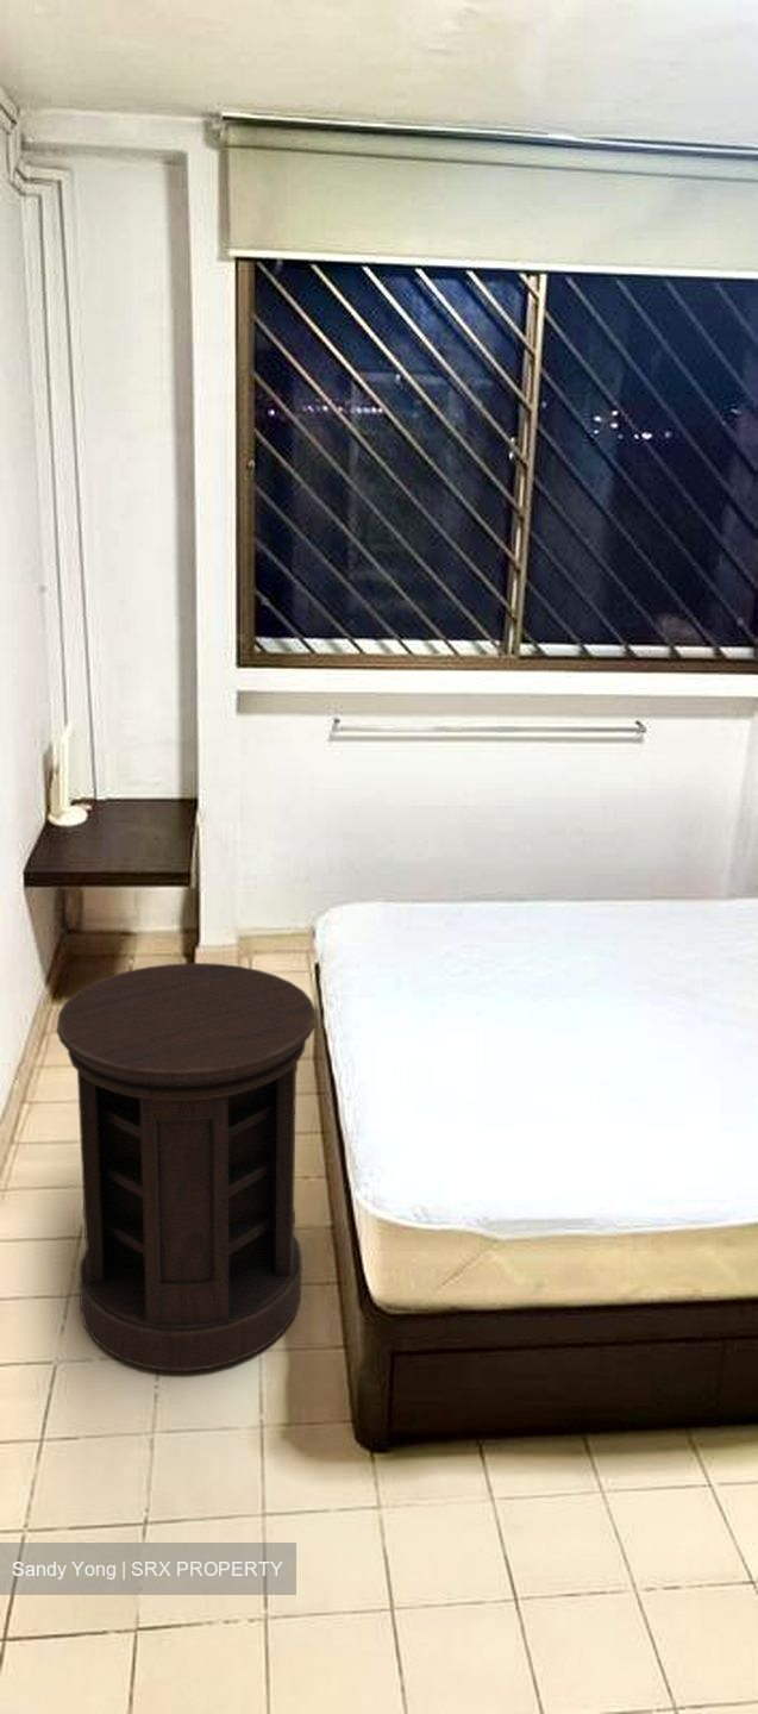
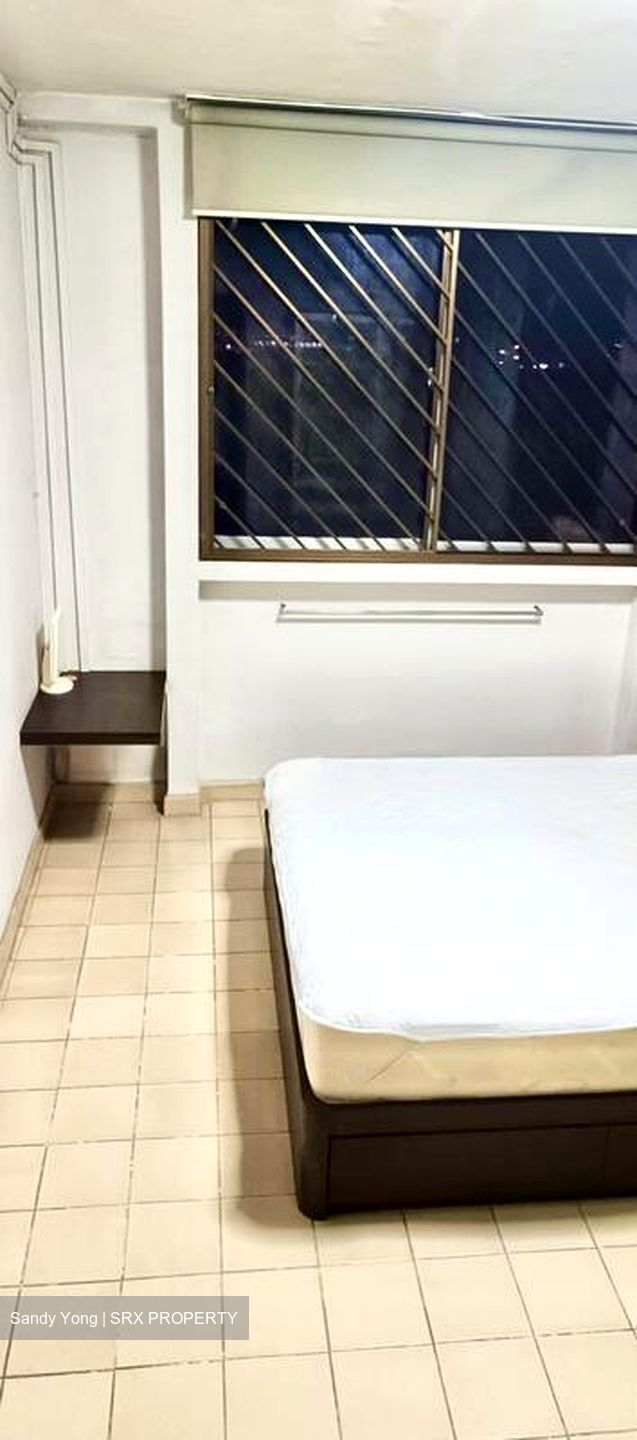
- side table [55,962,318,1372]
